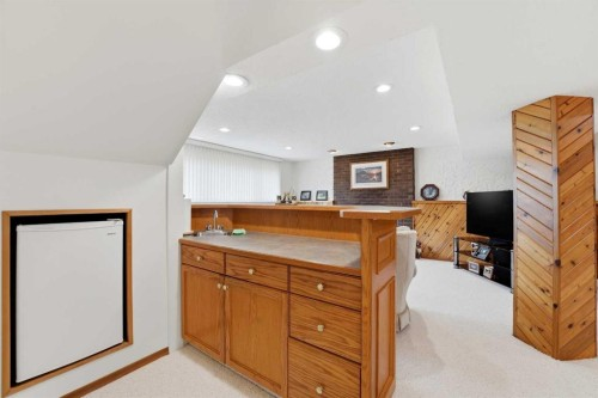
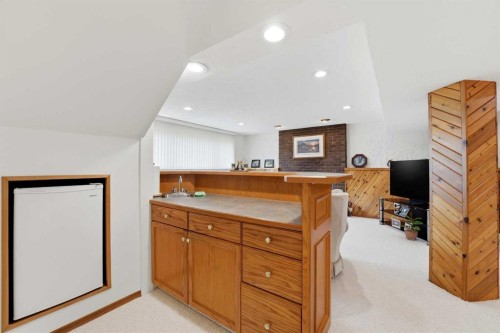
+ potted plant [398,214,424,241]
